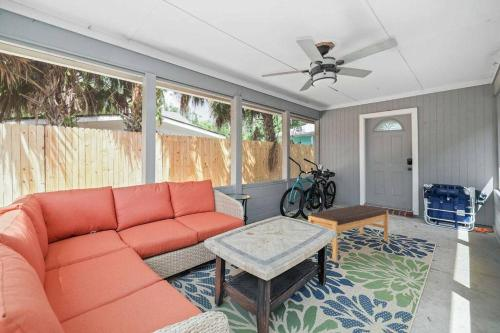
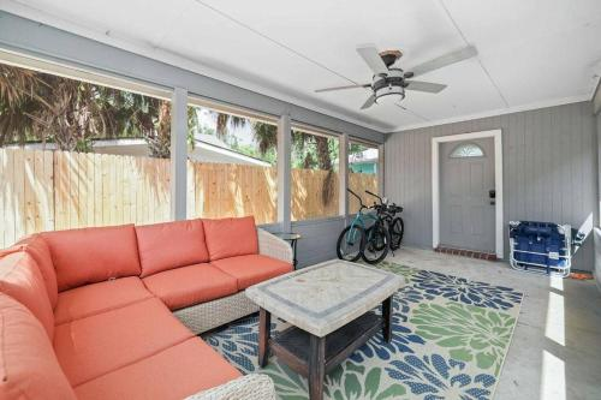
- bench [307,204,389,262]
